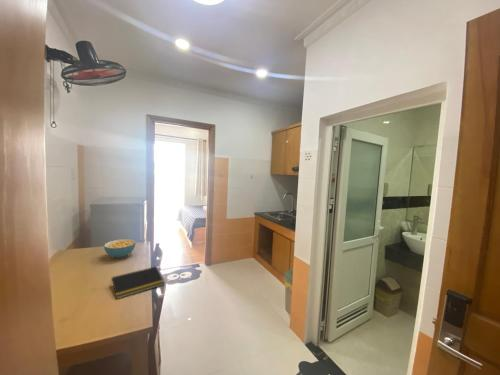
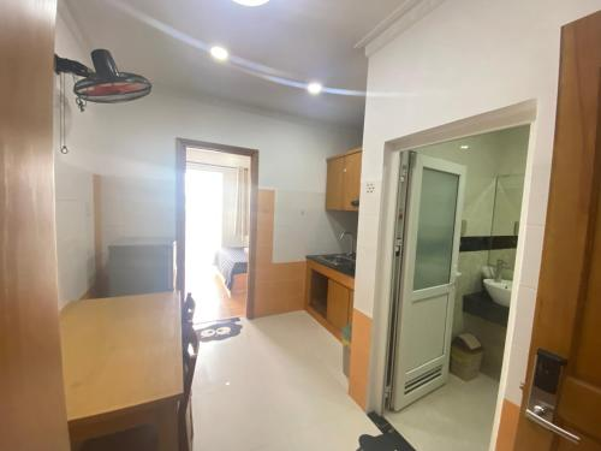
- cereal bowl [103,238,137,259]
- notepad [109,266,166,300]
